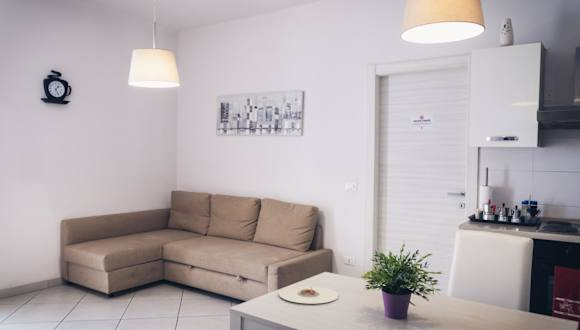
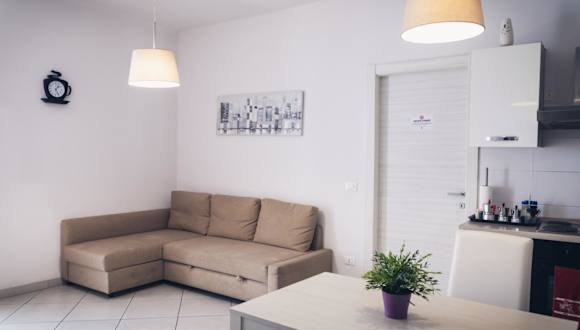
- plate [278,285,339,305]
